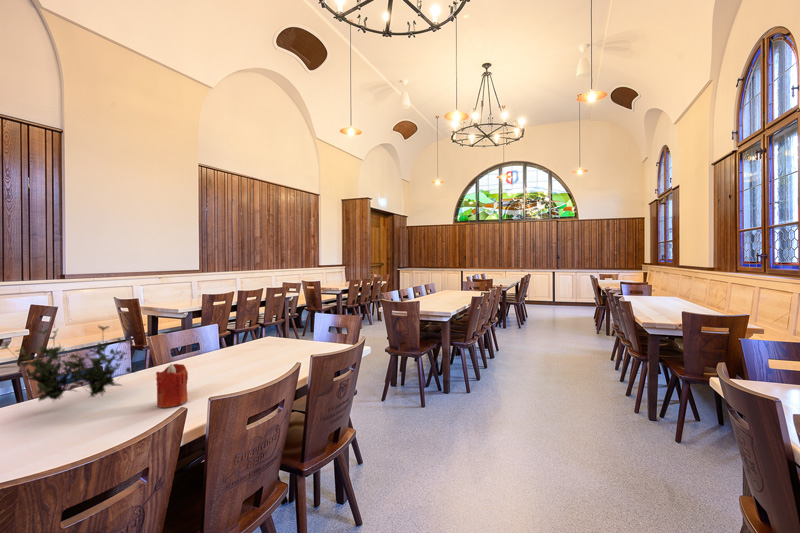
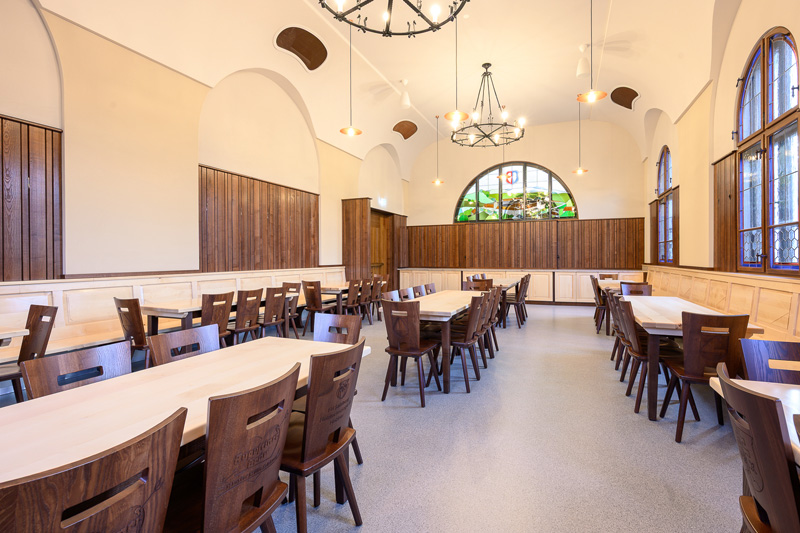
- plant [0,325,137,403]
- candle [155,363,189,409]
